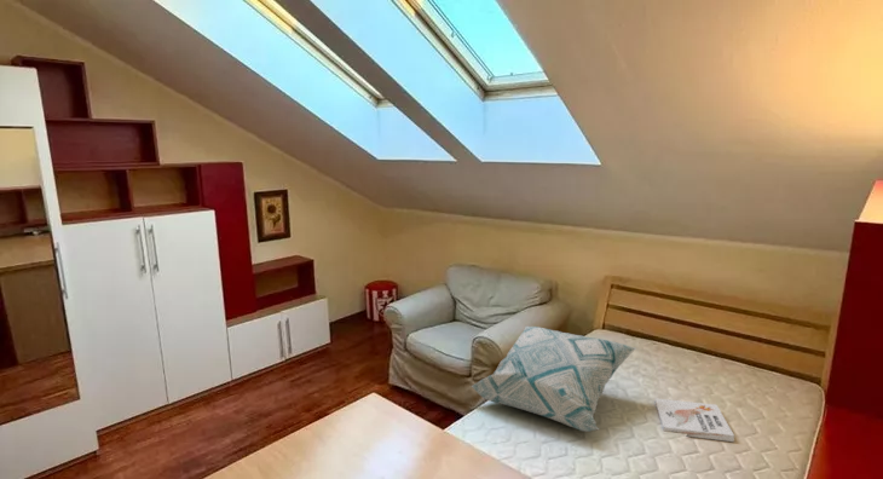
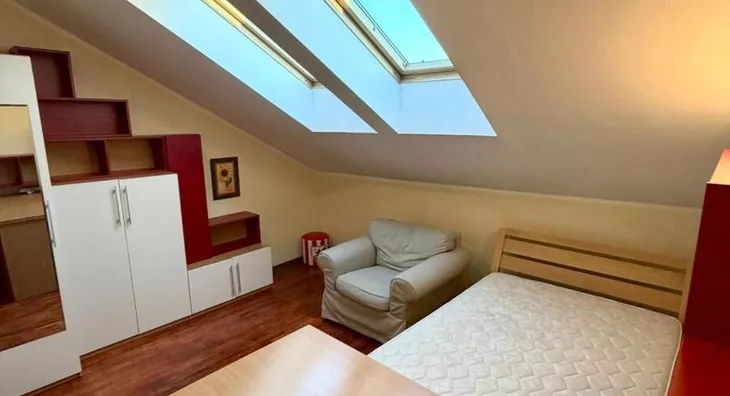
- book [653,397,735,443]
- decorative pillow [469,325,637,433]
